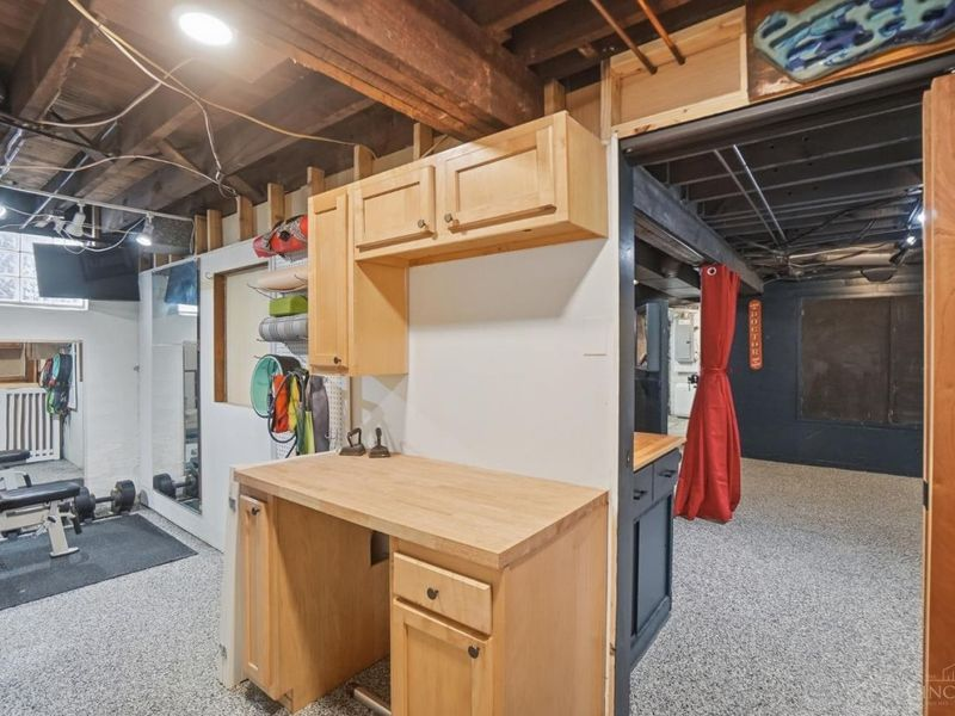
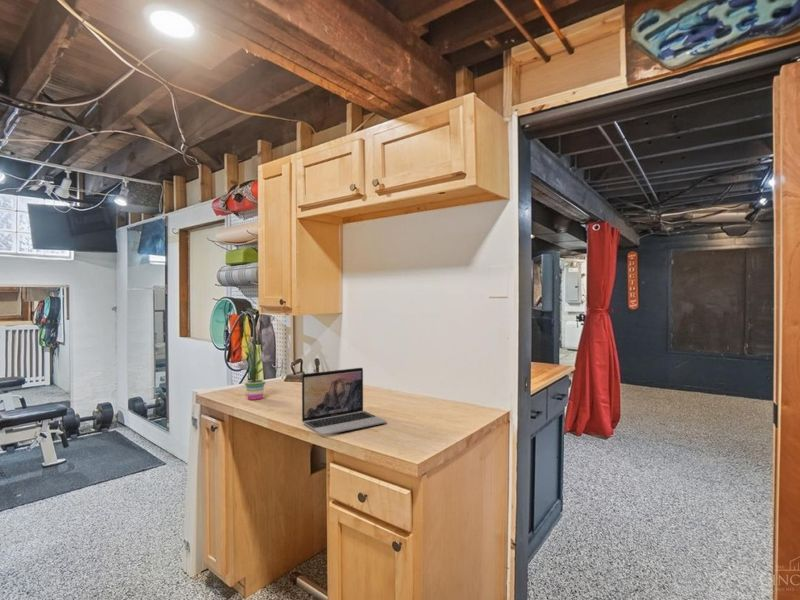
+ potted plant [235,338,275,401]
+ laptop [301,367,387,436]
